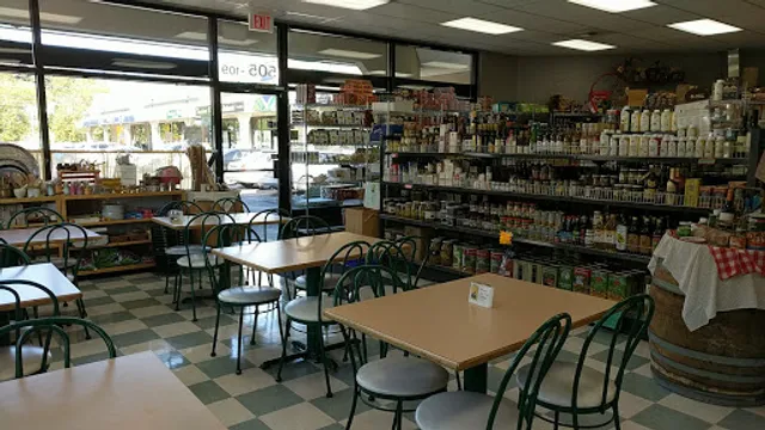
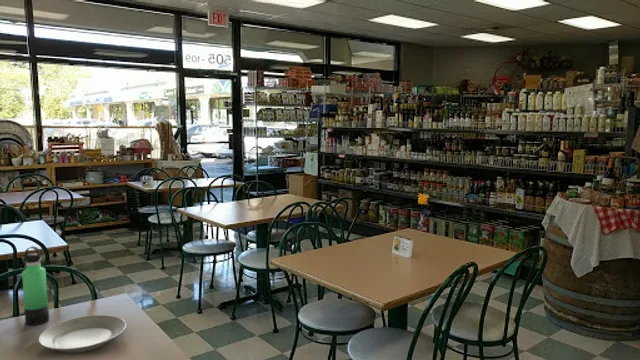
+ plate [37,314,128,354]
+ thermos bottle [21,245,50,326]
